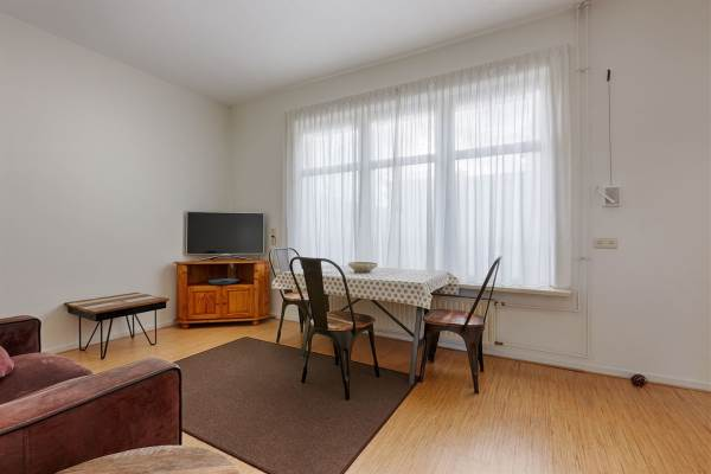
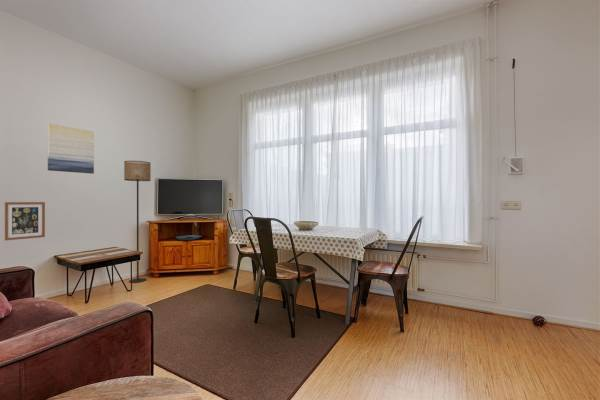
+ wall art [4,201,46,241]
+ floor lamp [123,160,152,284]
+ wall art [47,123,95,175]
